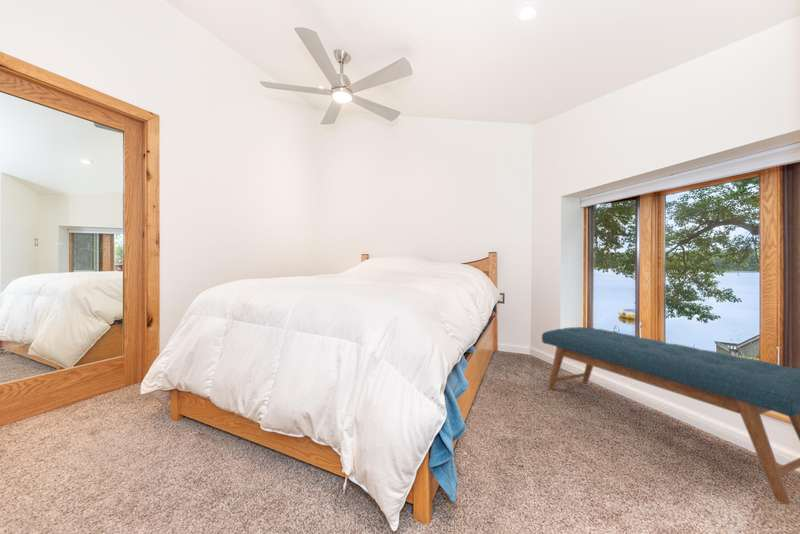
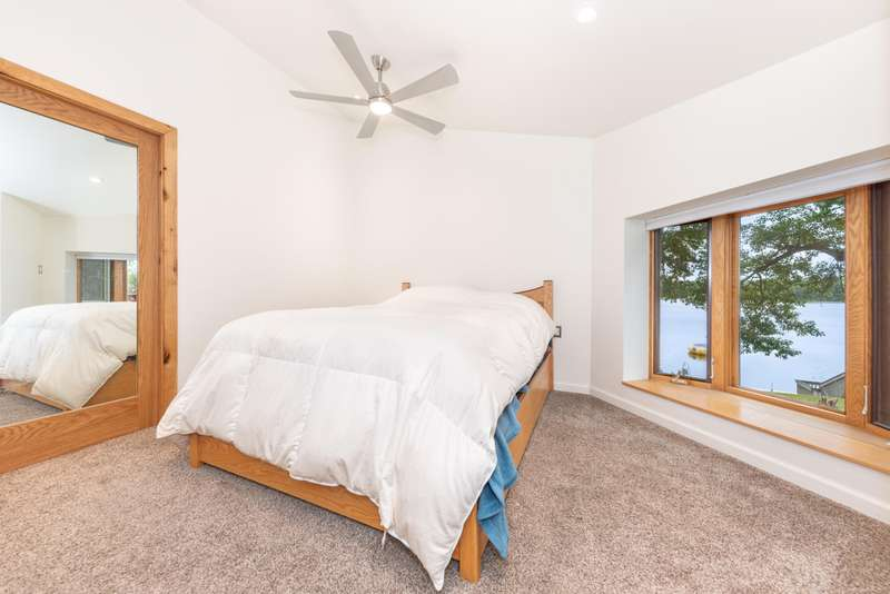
- bench [541,326,800,506]
